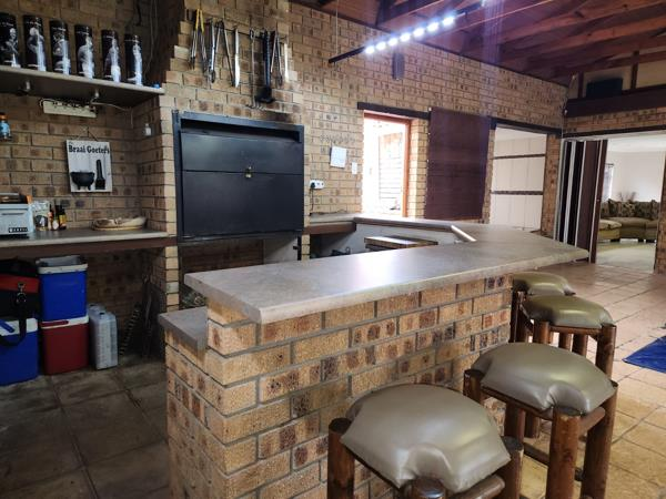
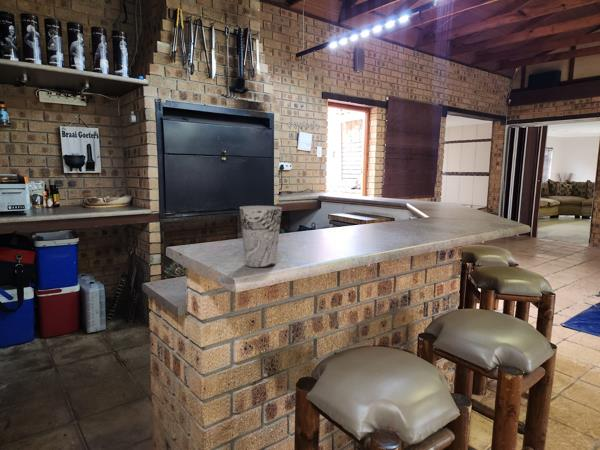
+ cup [239,205,283,268]
